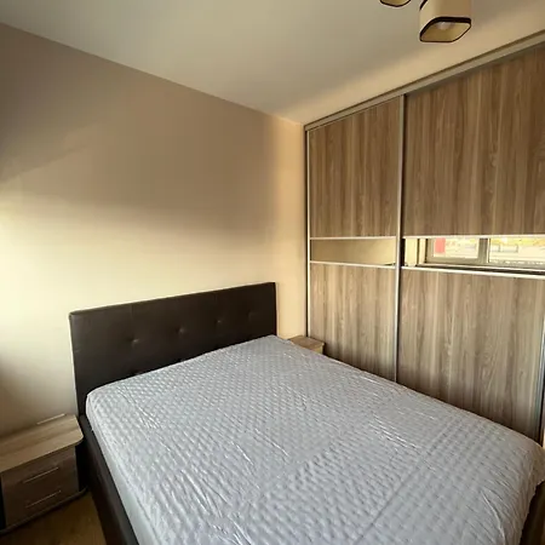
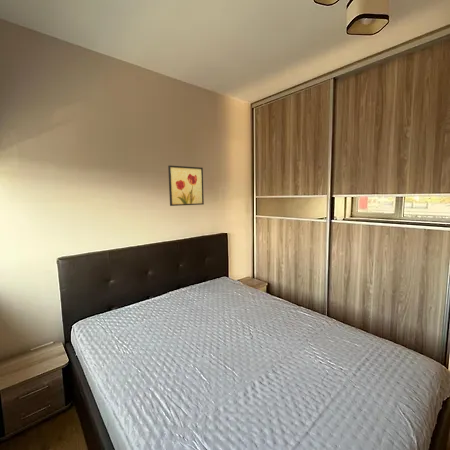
+ wall art [167,164,205,207]
